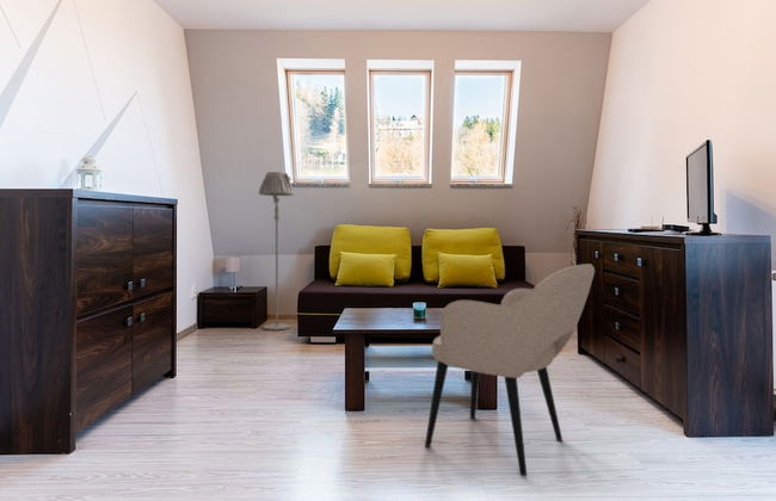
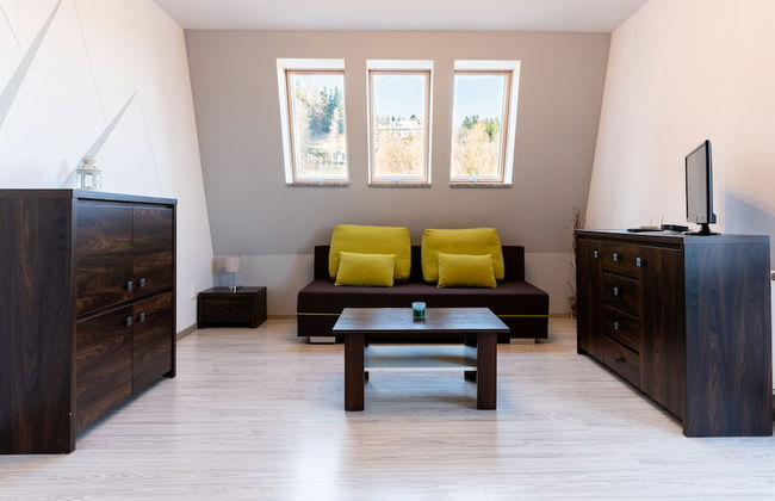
- floor lamp [258,171,295,332]
- armchair [424,262,596,477]
